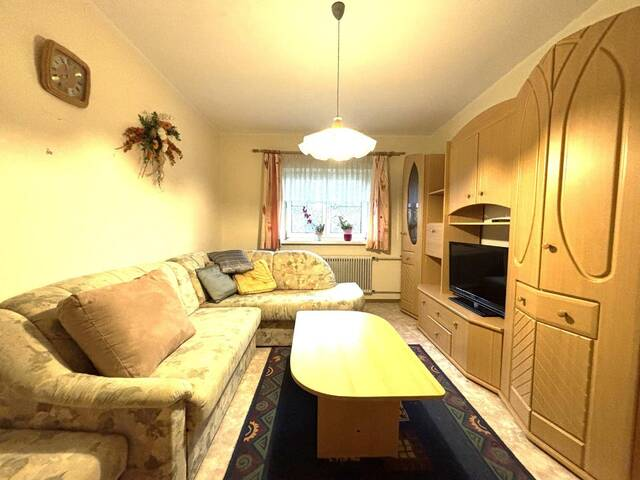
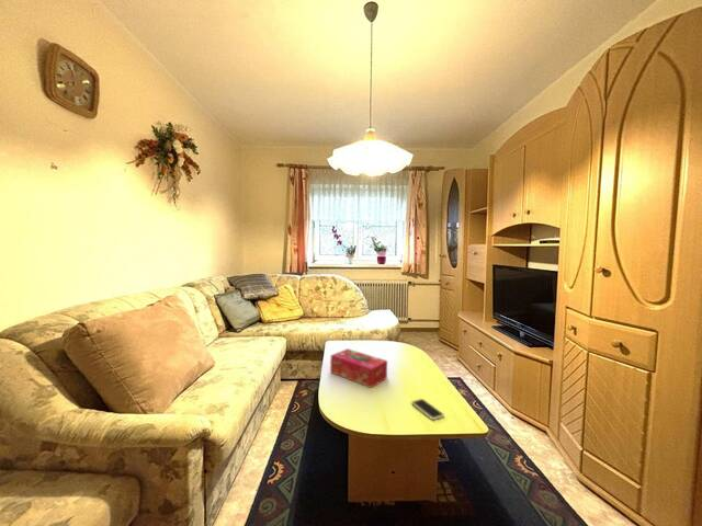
+ smartphone [410,398,445,421]
+ tissue box [329,347,388,389]
